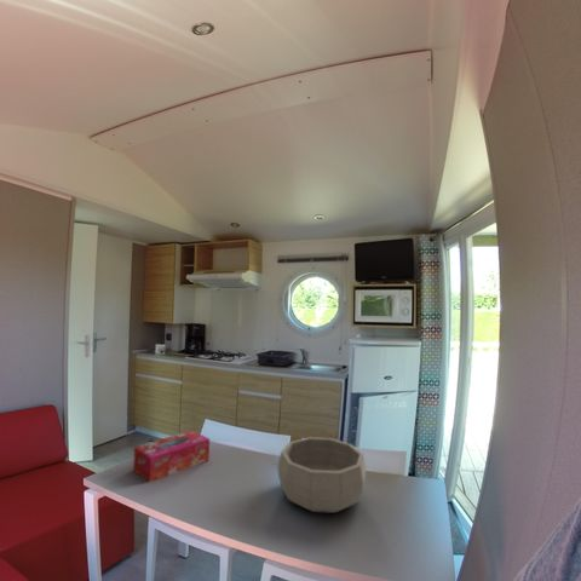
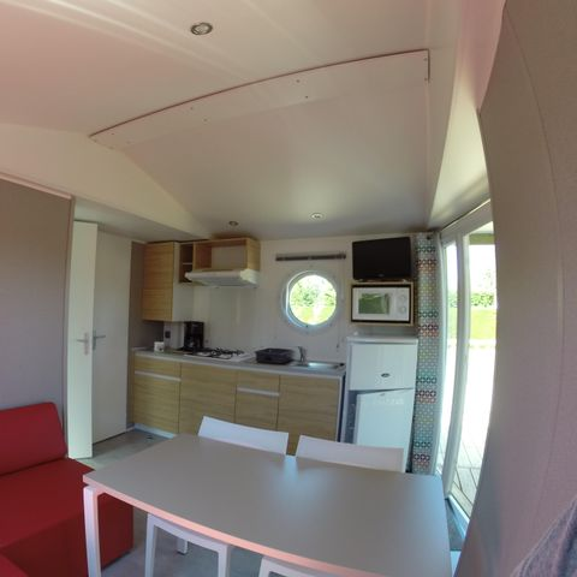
- tissue box [132,428,211,483]
- decorative bowl [277,436,368,514]
